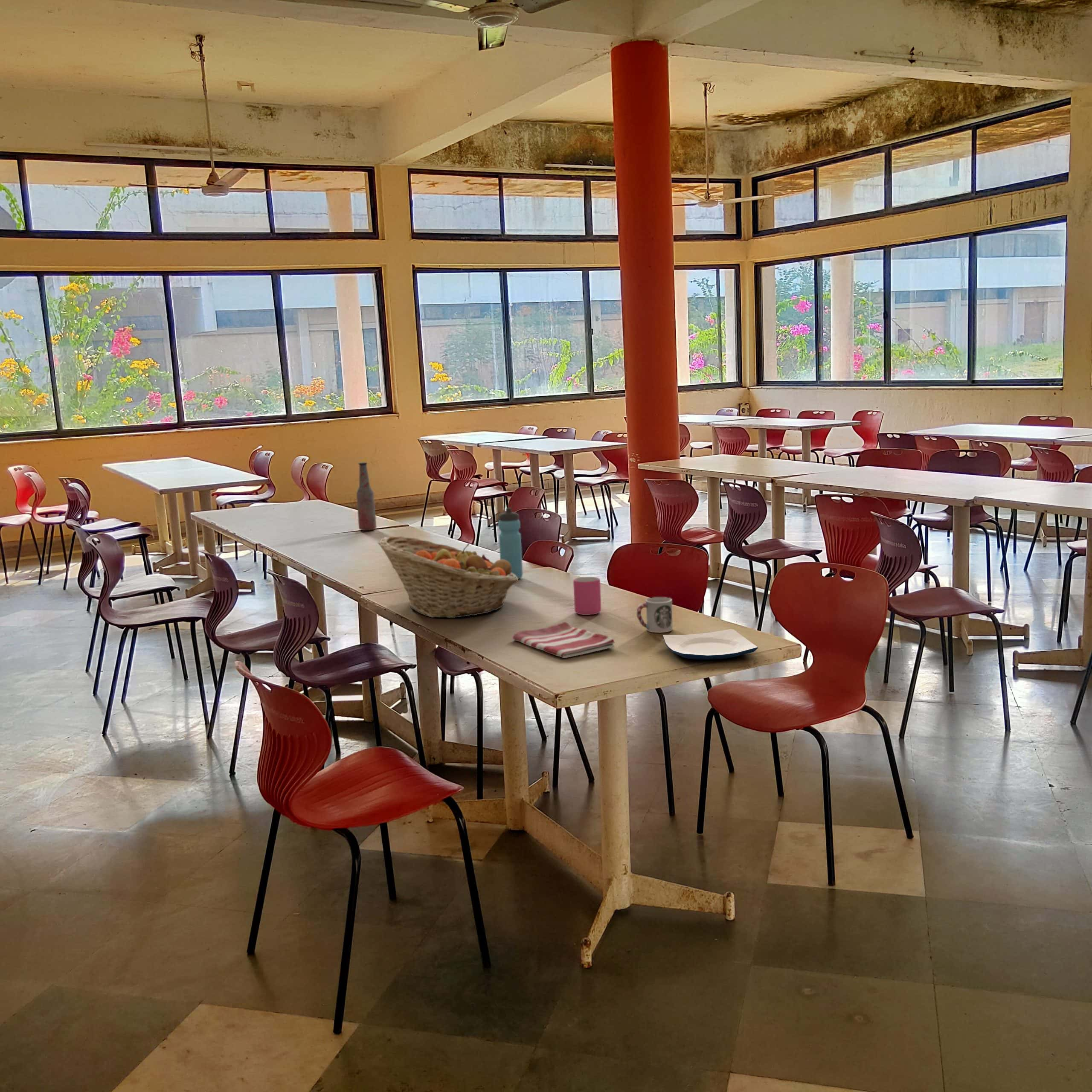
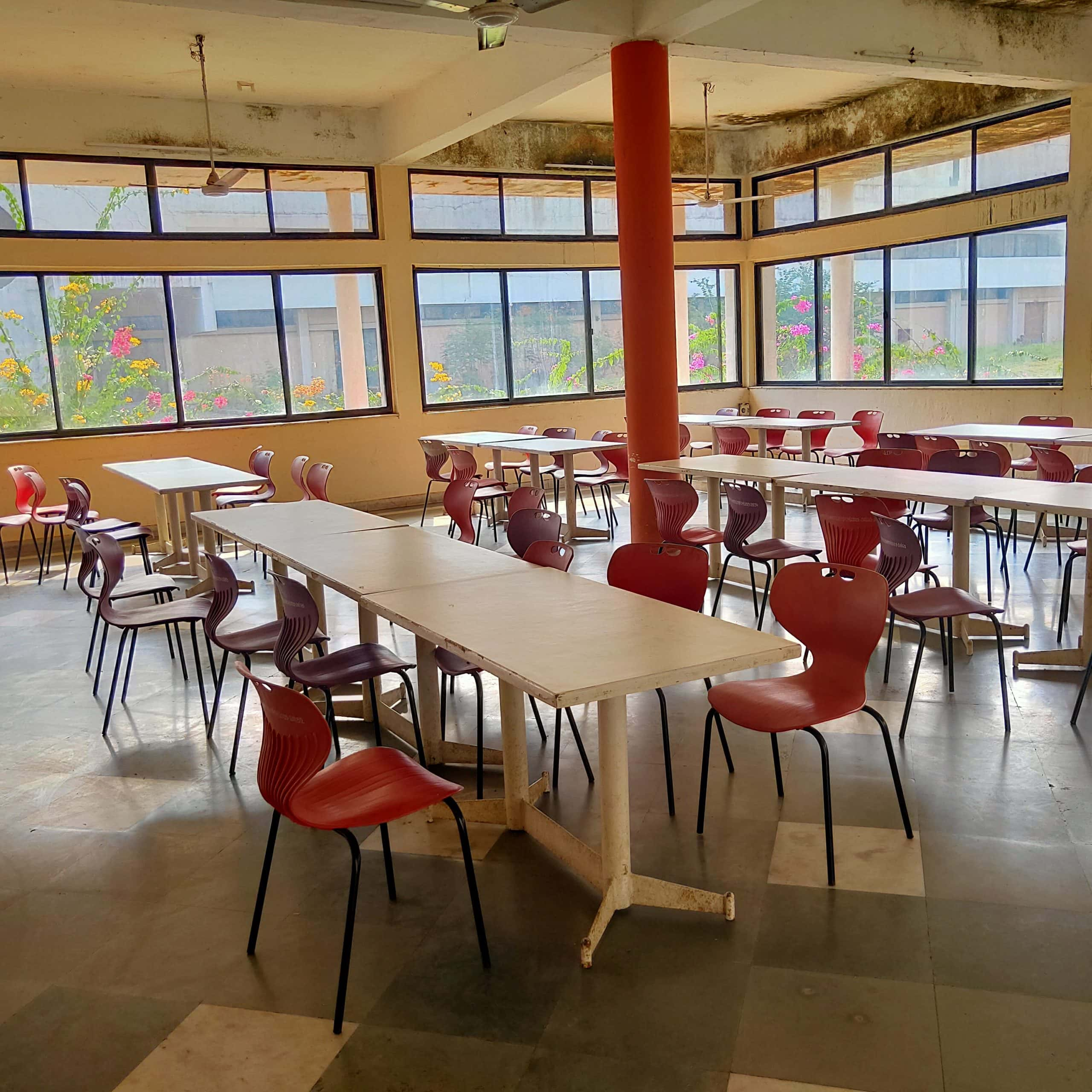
- mug [573,576,602,616]
- bottle [356,462,377,531]
- dish towel [512,621,615,659]
- plate [662,629,758,660]
- fruit basket [378,536,519,619]
- cup [636,597,673,633]
- water bottle [498,507,523,579]
